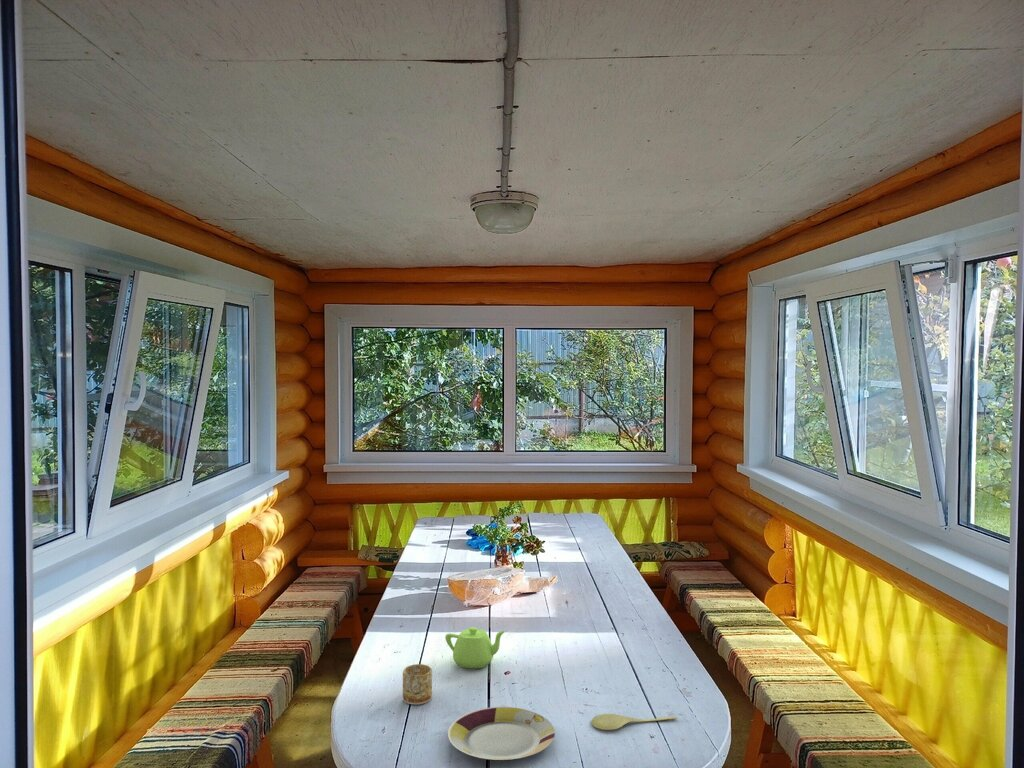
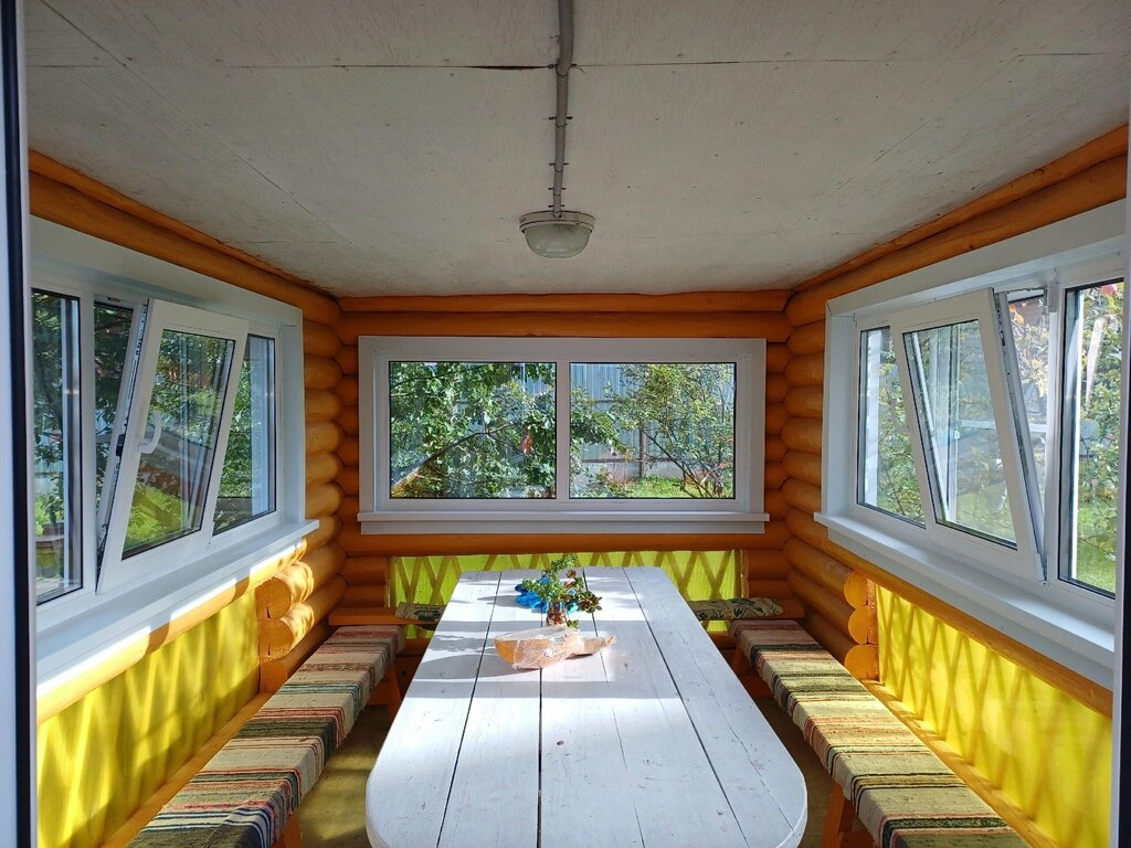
- mug [402,663,433,705]
- spoon [590,713,678,731]
- plate [447,706,556,762]
- teapot [444,626,506,669]
